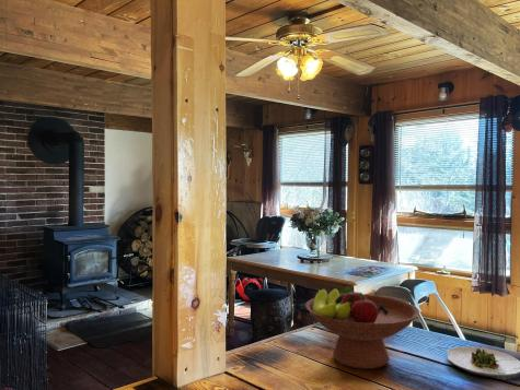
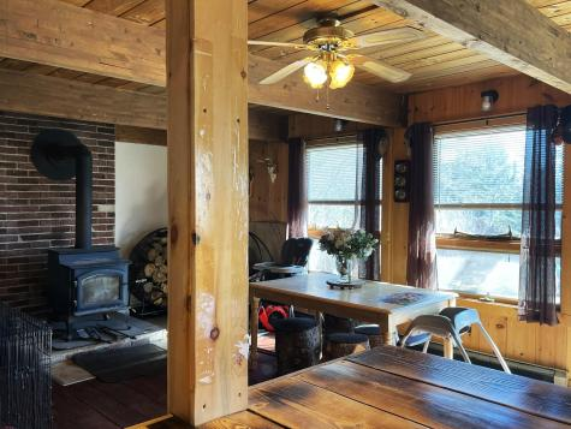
- salad plate [447,345,520,380]
- fruit bowl [304,286,420,370]
